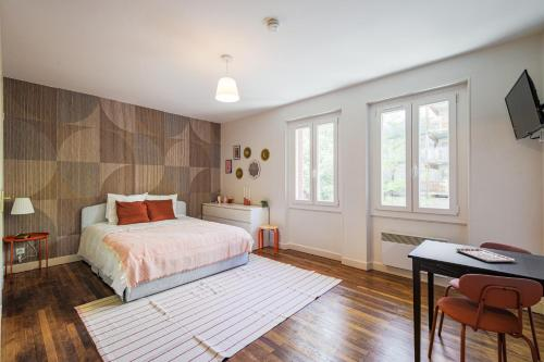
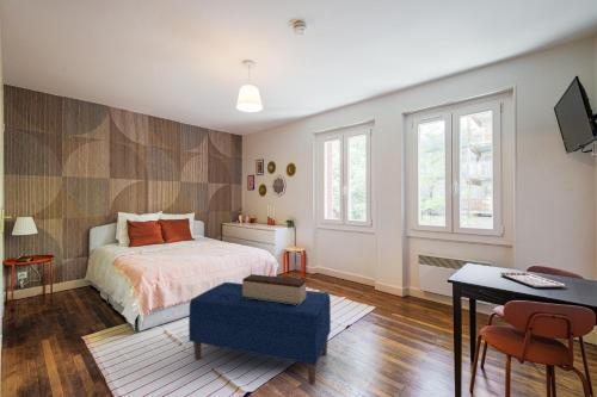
+ decorative box [241,273,307,305]
+ bench [187,281,332,386]
